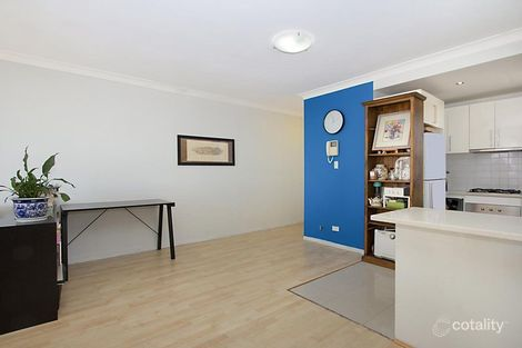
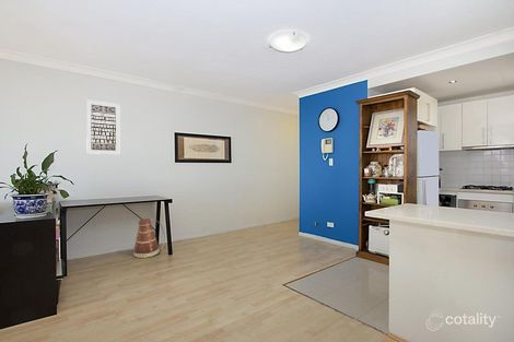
+ wall art [85,99,120,155]
+ basket [132,217,166,259]
